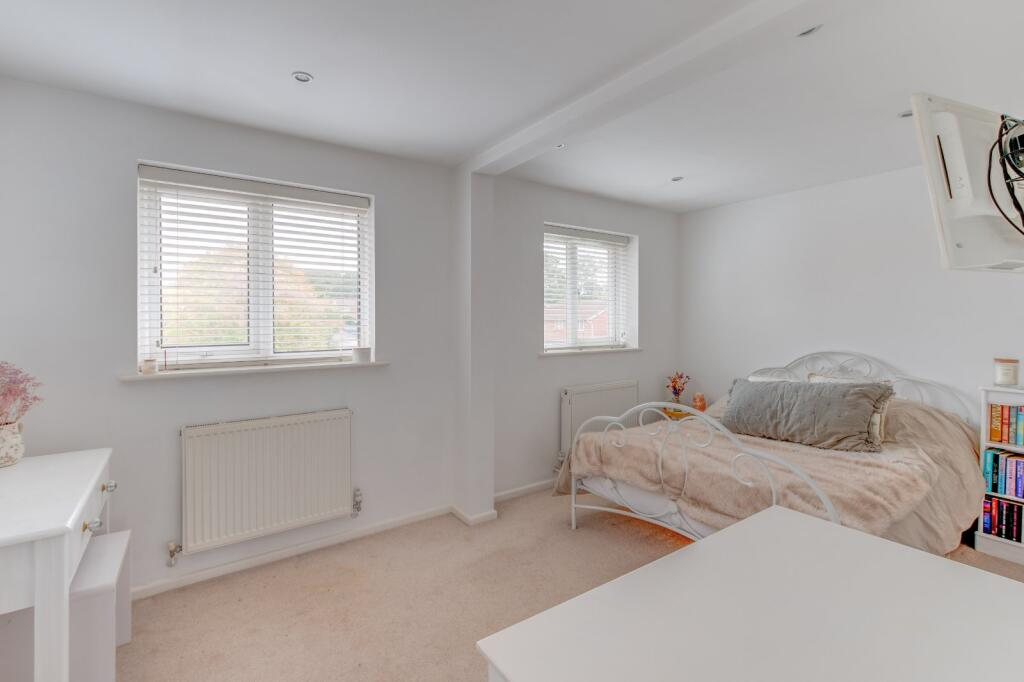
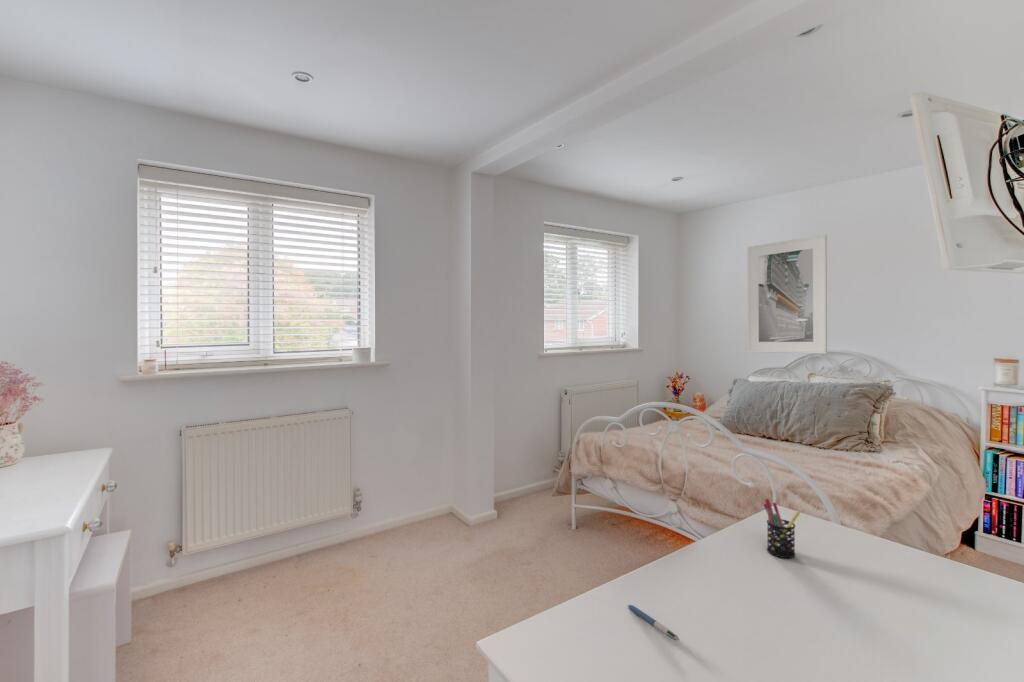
+ pen holder [763,498,801,559]
+ pen [627,604,680,642]
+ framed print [747,234,828,355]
